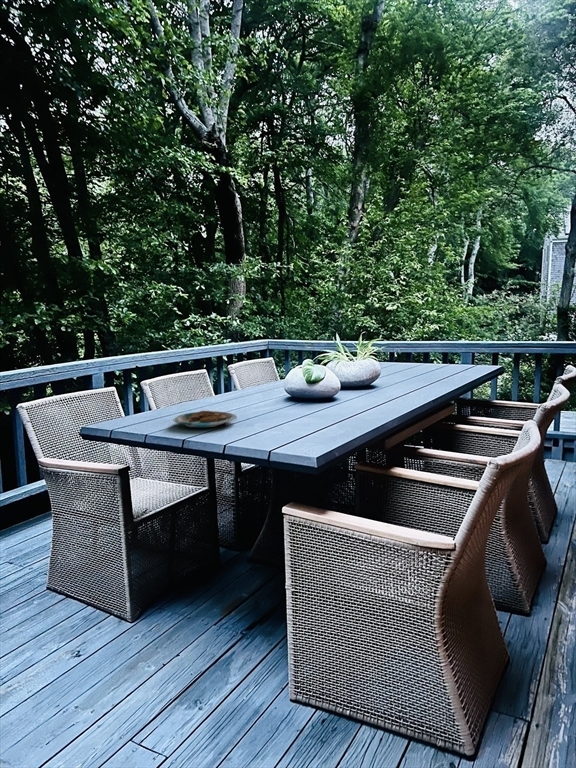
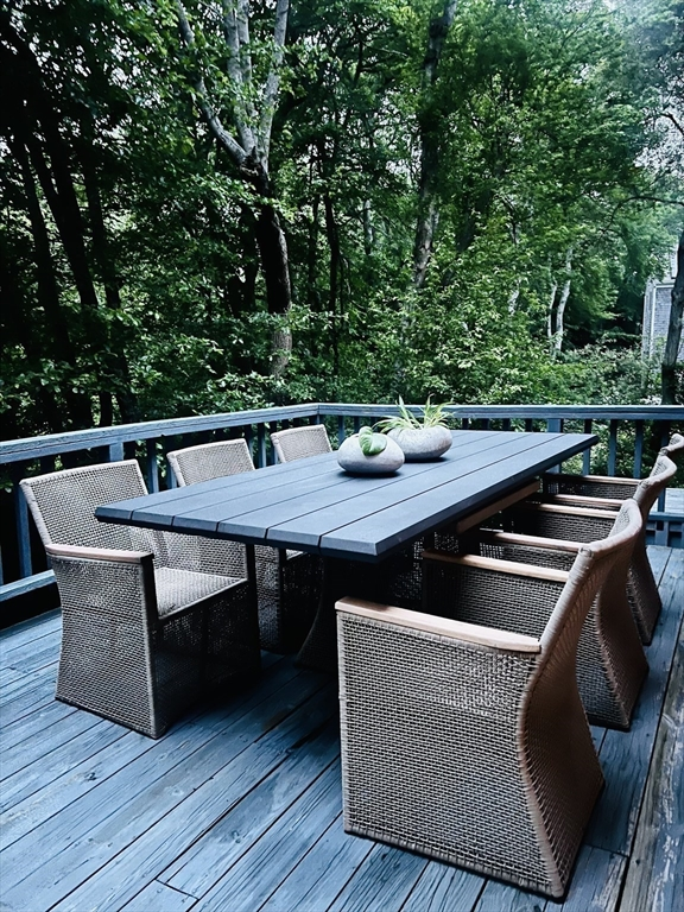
- plate [172,410,238,429]
